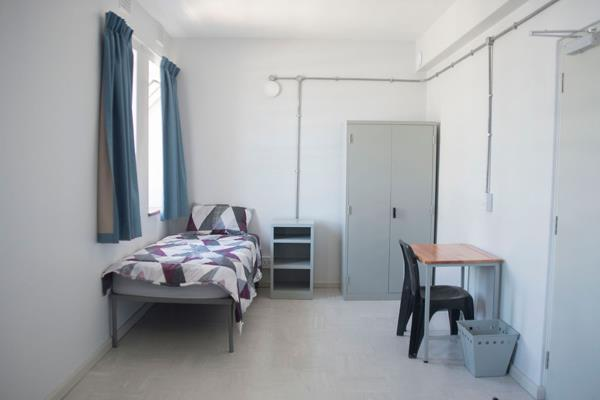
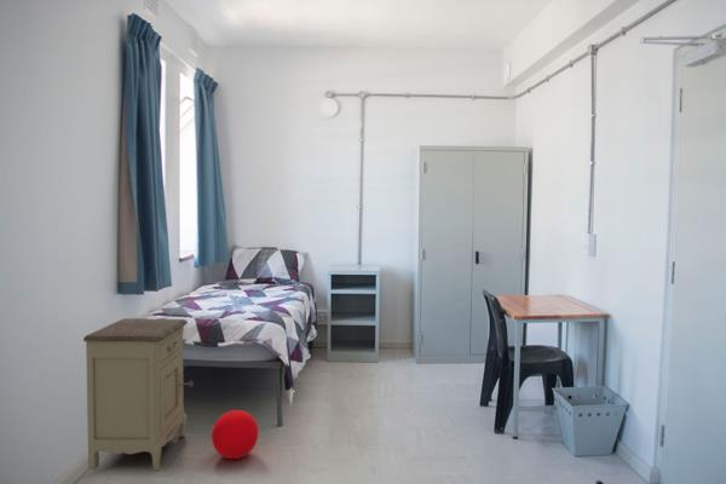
+ nightstand [82,317,194,472]
+ ball [211,409,260,460]
